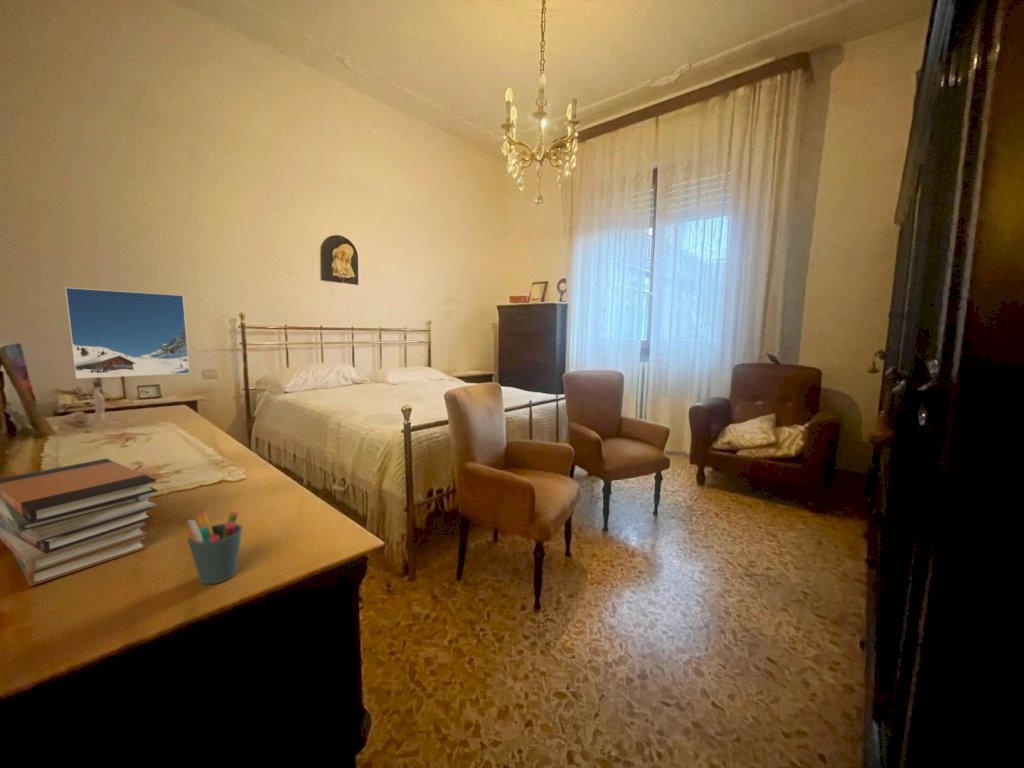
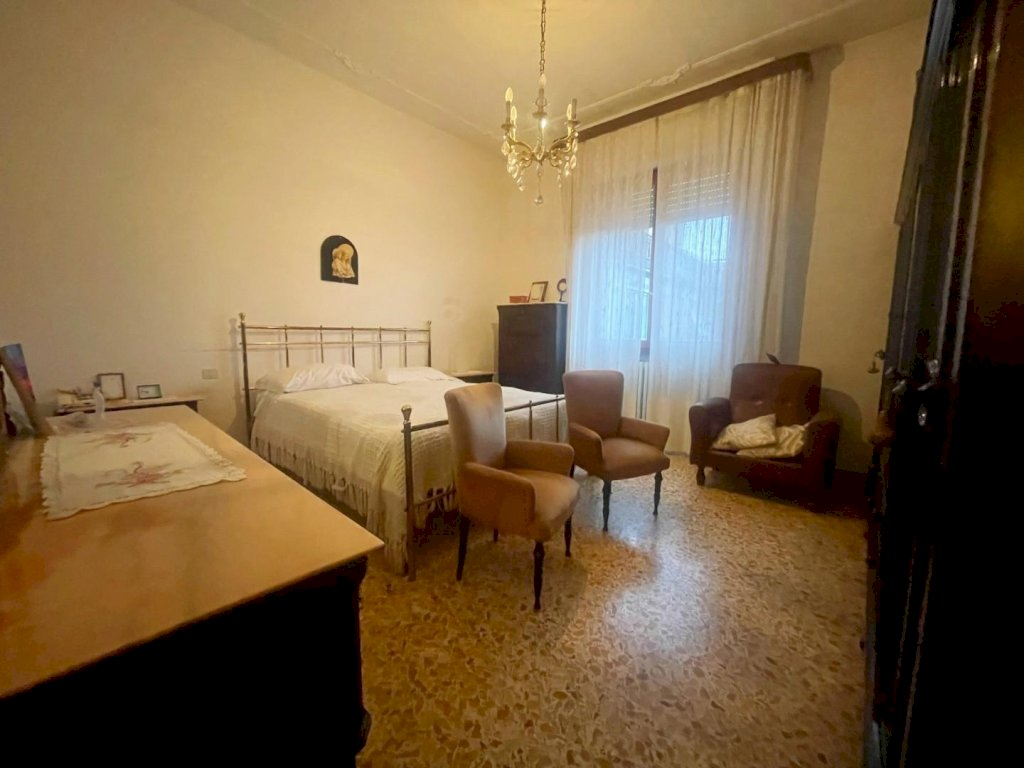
- pen holder [187,511,243,586]
- book stack [0,458,158,588]
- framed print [64,286,191,380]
